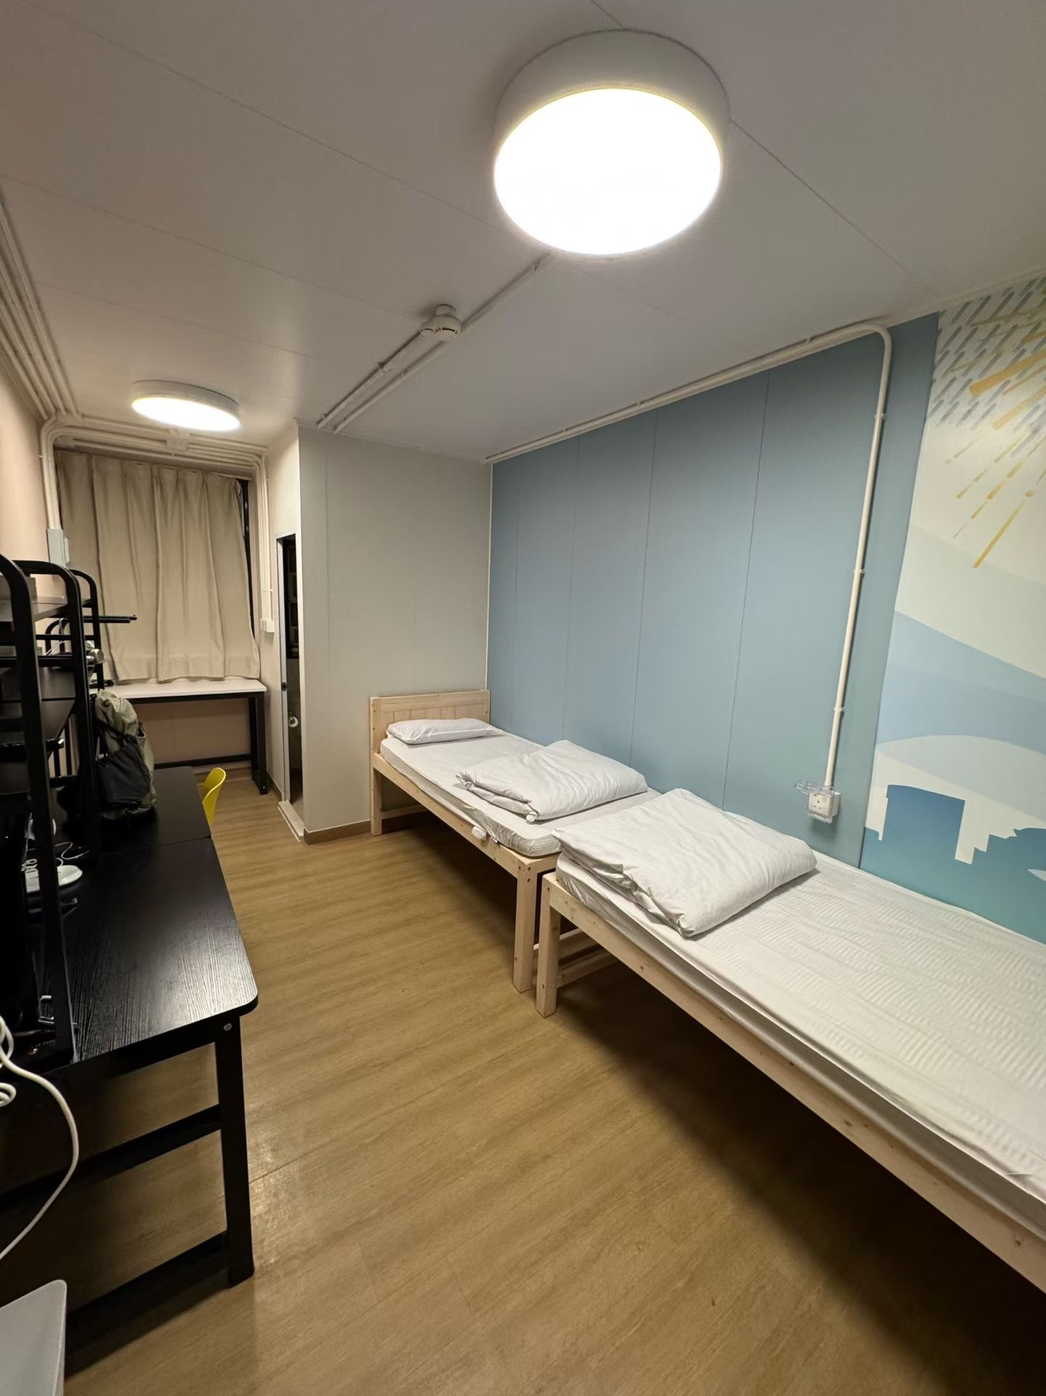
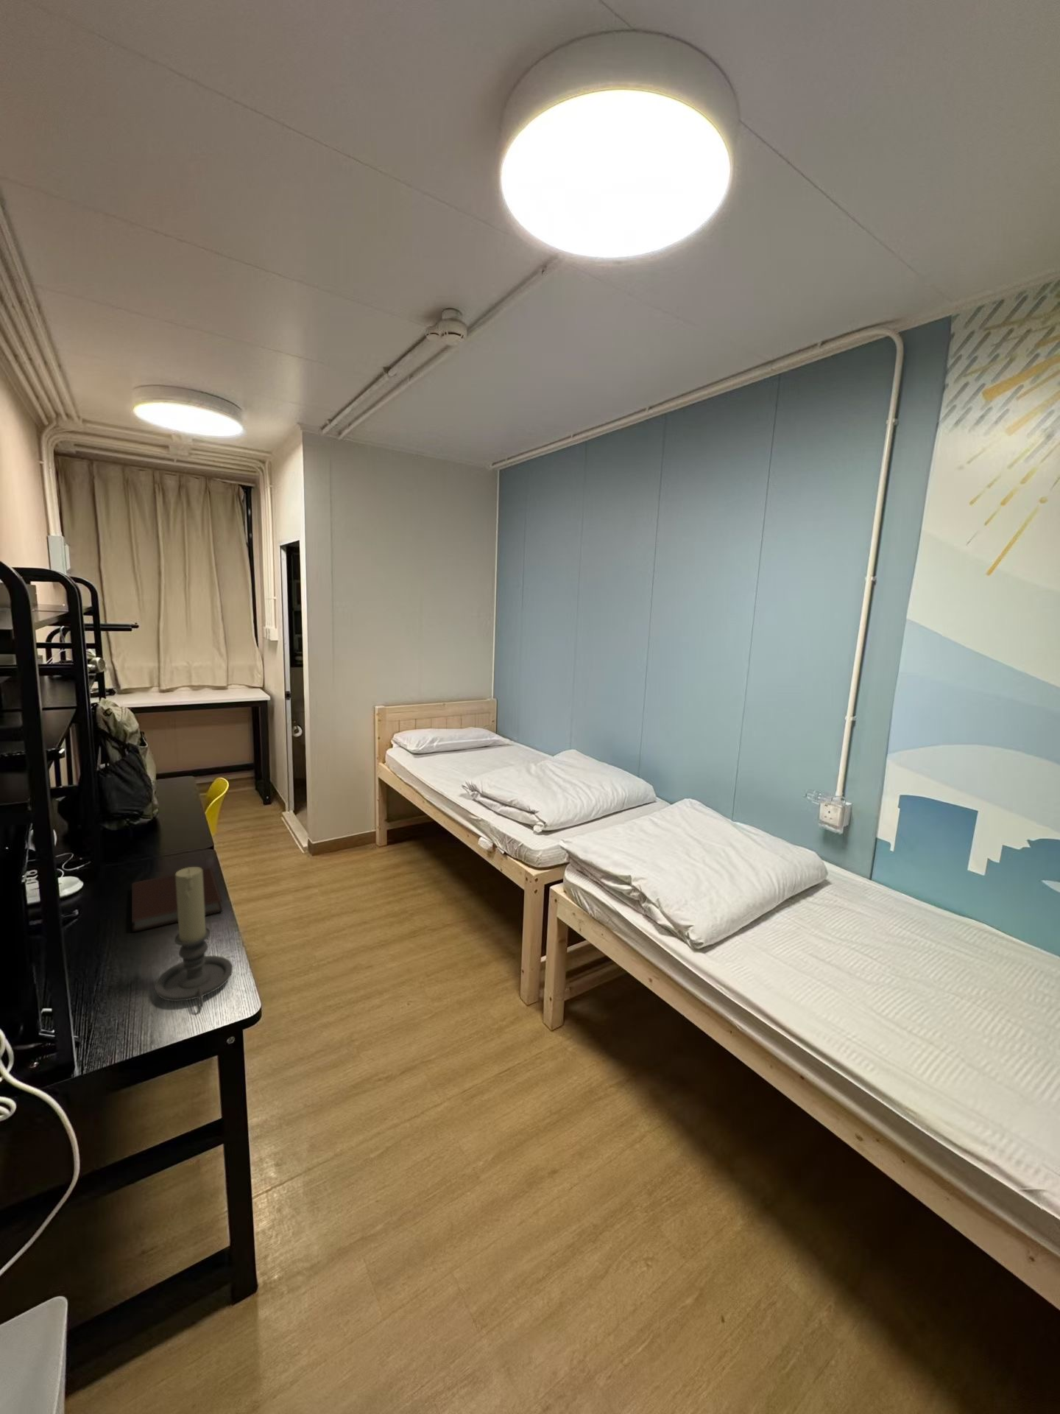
+ candle holder [154,866,234,1009]
+ notebook [131,867,223,932]
